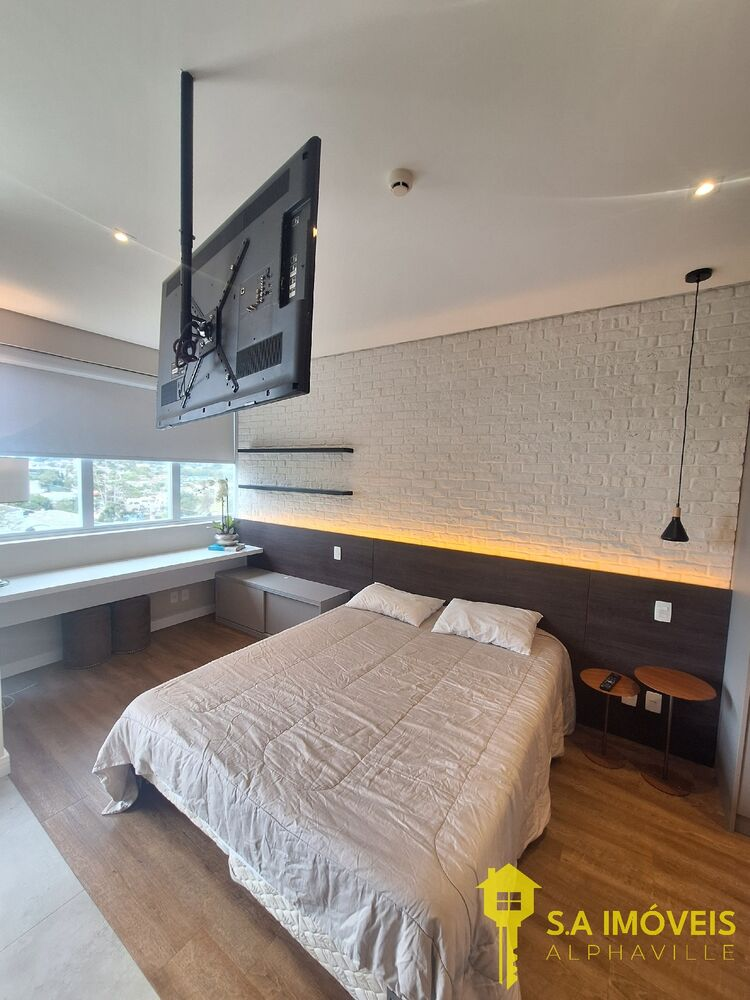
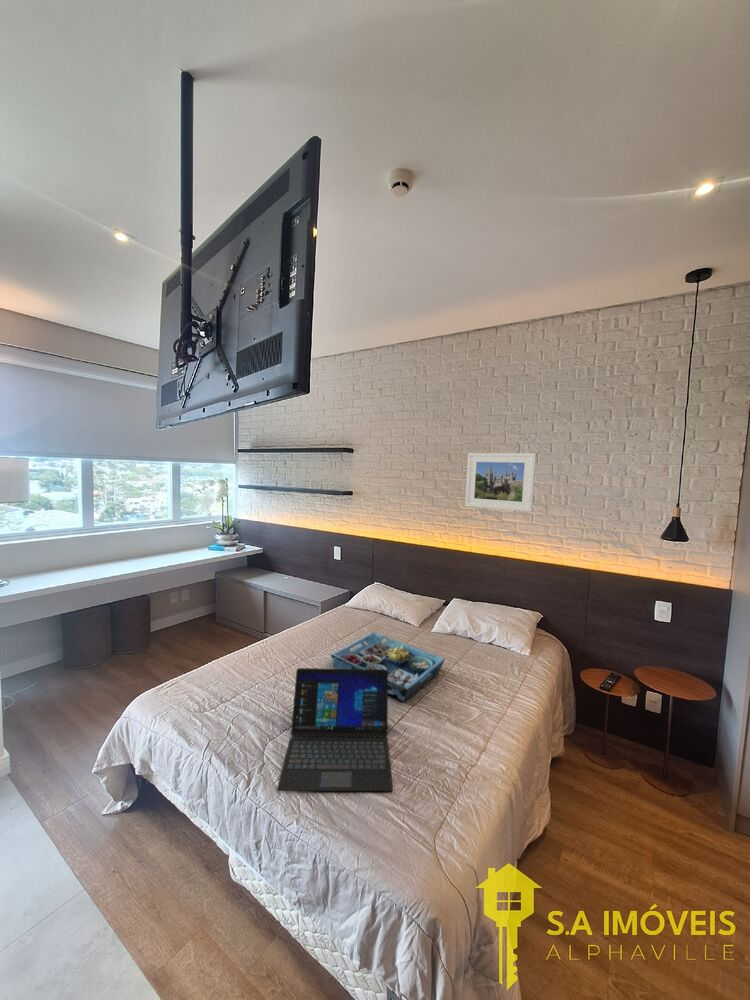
+ laptop [276,667,394,792]
+ serving tray [330,631,446,702]
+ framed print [464,452,537,513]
